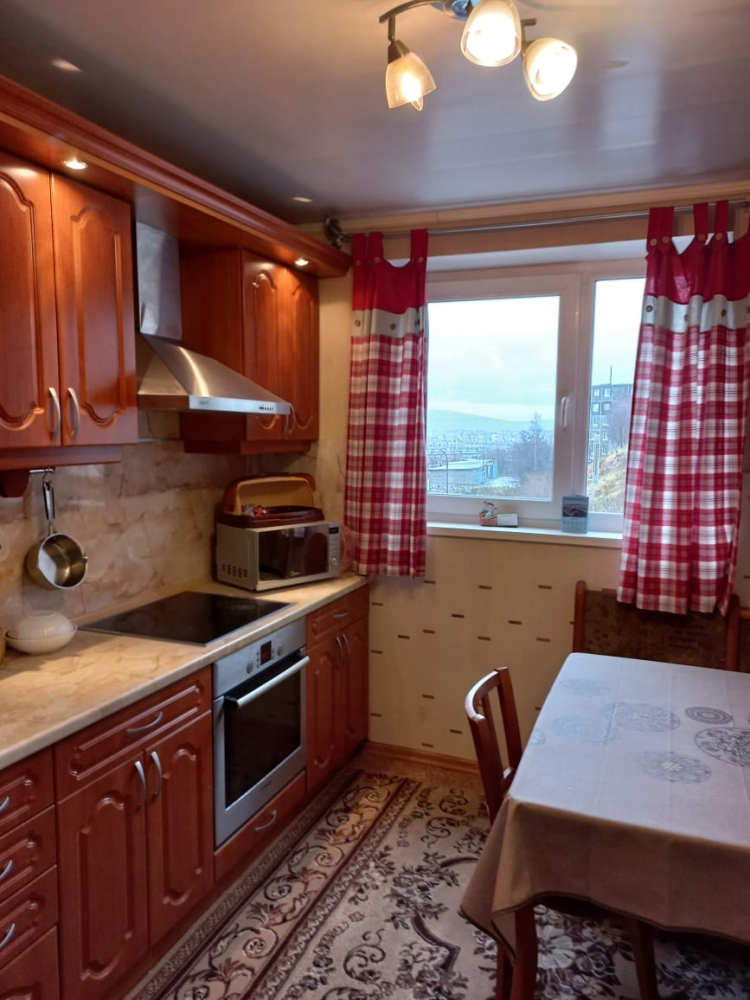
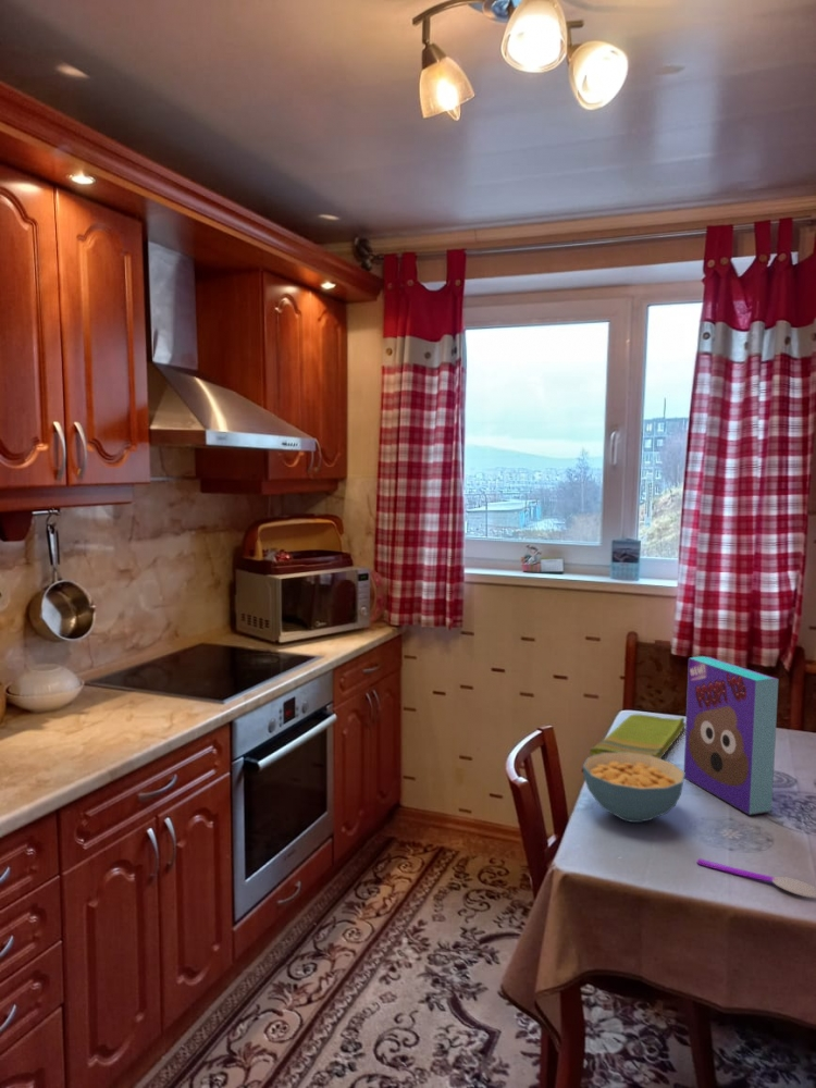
+ dish towel [589,713,685,759]
+ spoon [696,858,816,900]
+ cereal bowl [582,752,685,824]
+ cereal box [683,655,780,816]
